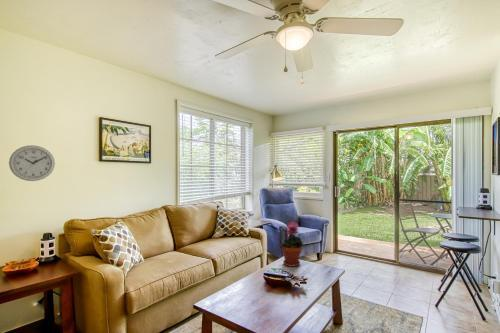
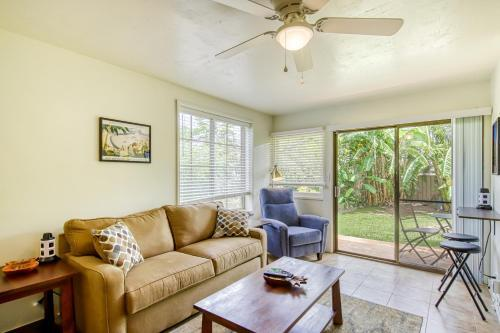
- potted plant [279,220,305,268]
- wall clock [8,144,56,182]
